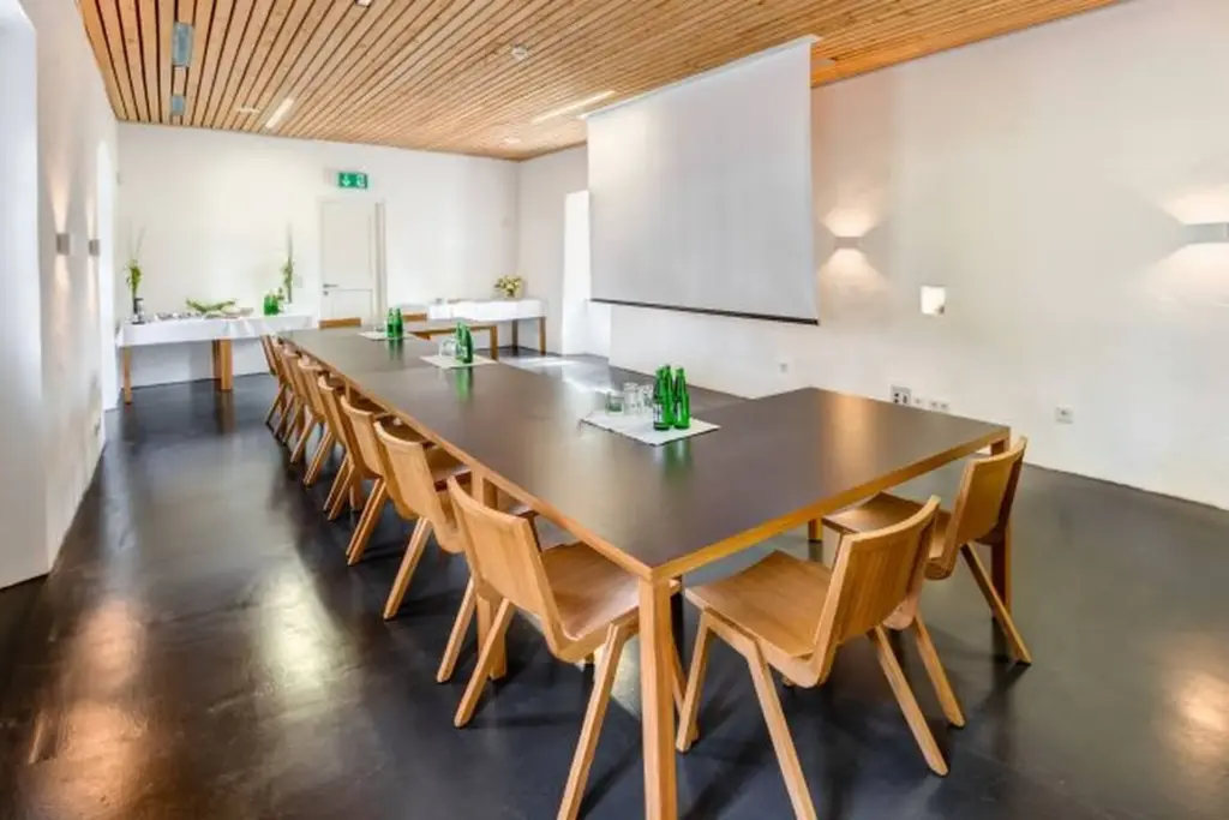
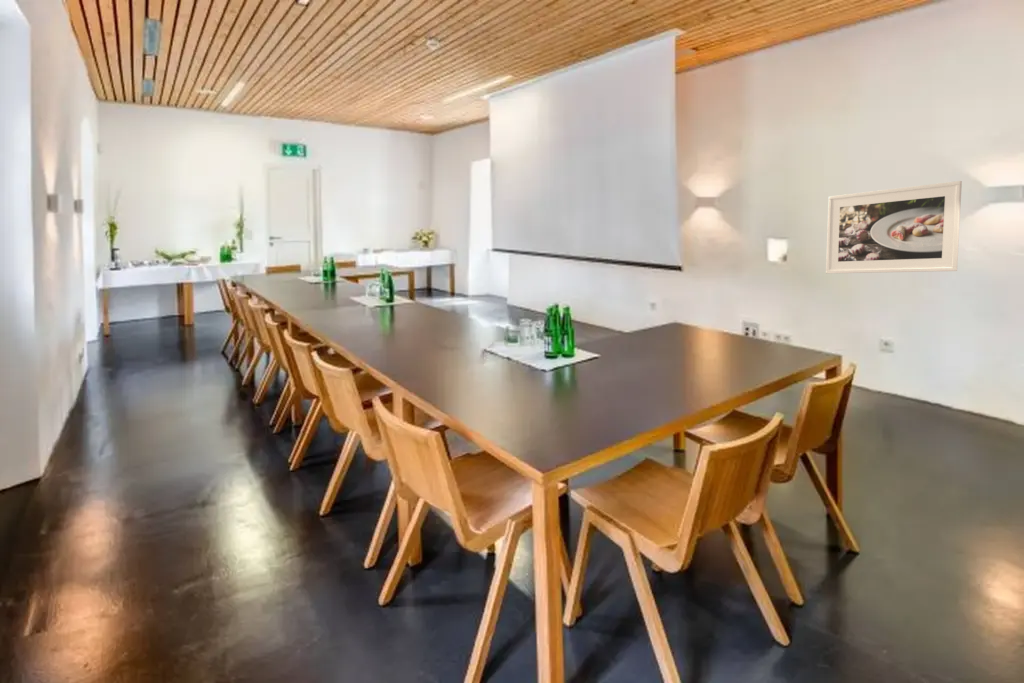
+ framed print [825,180,963,274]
